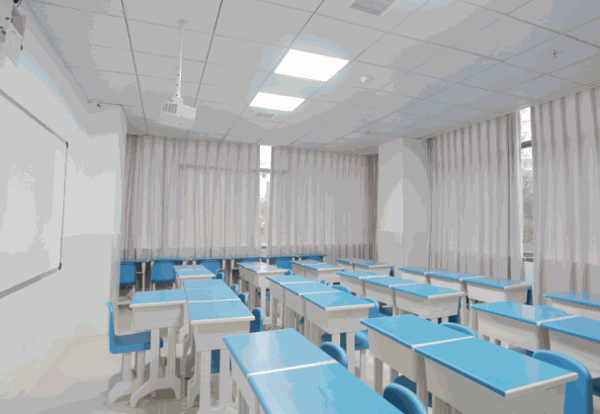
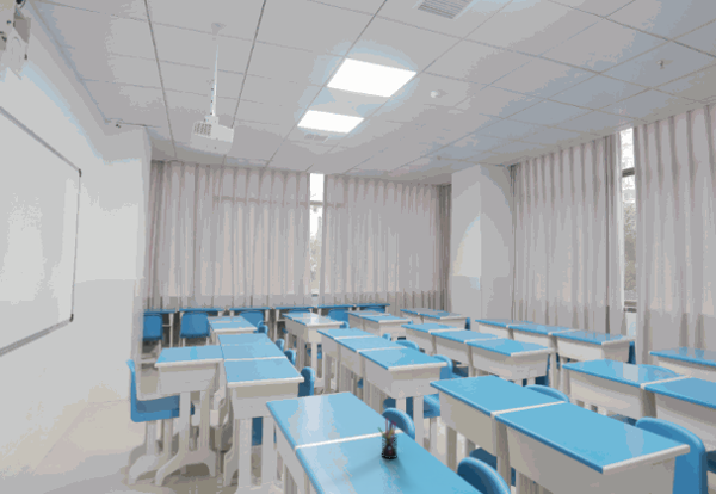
+ pen holder [377,416,399,459]
